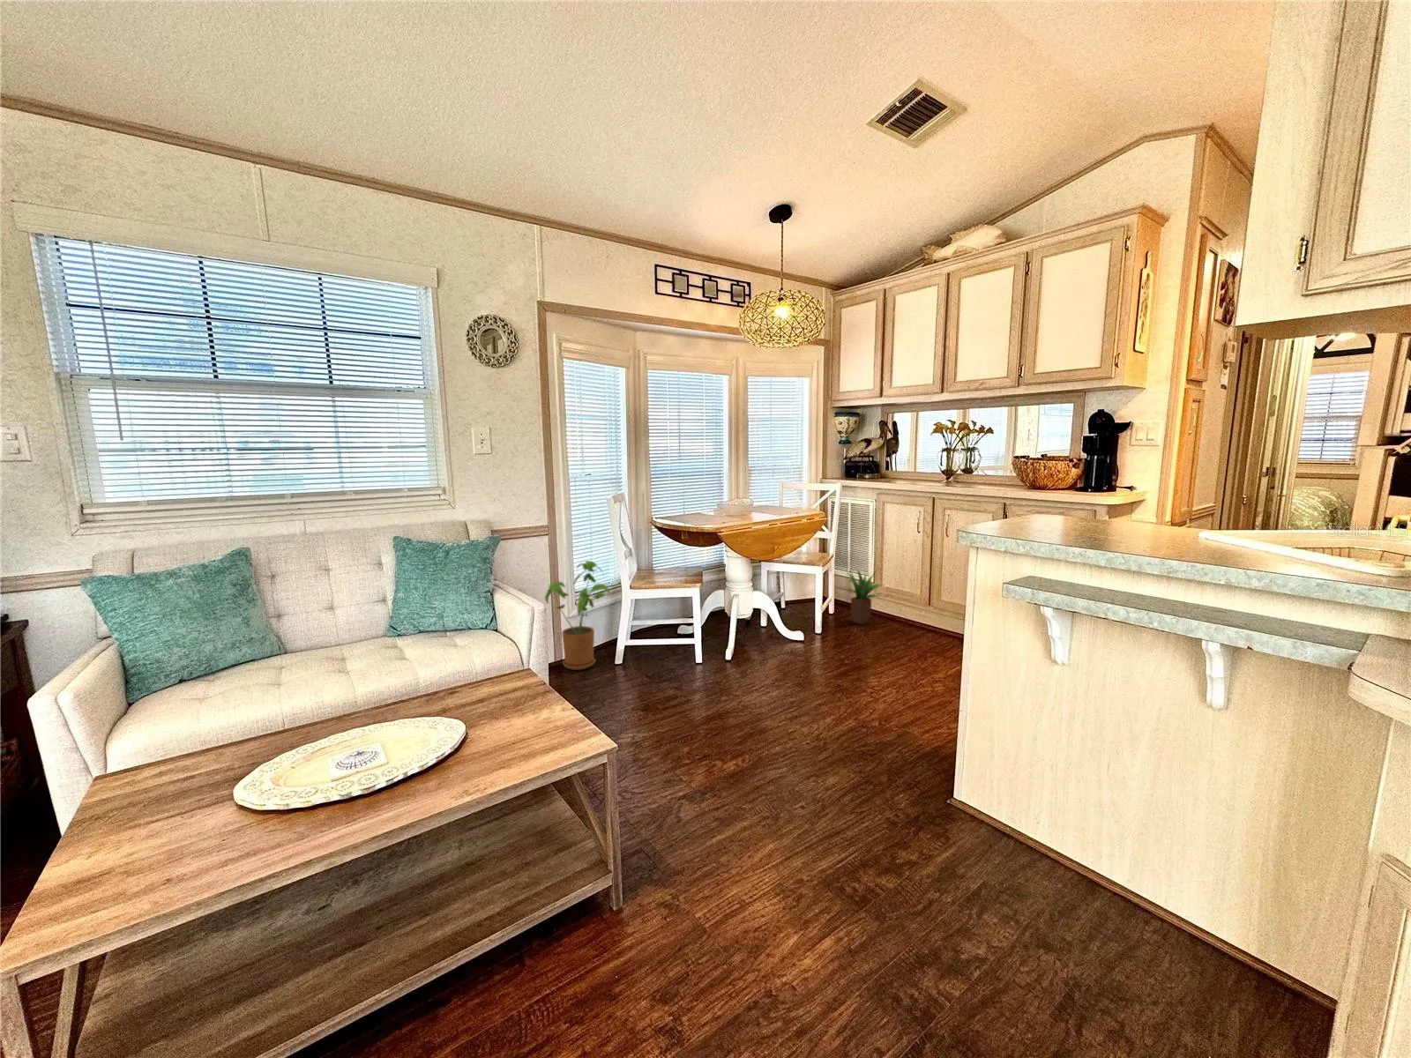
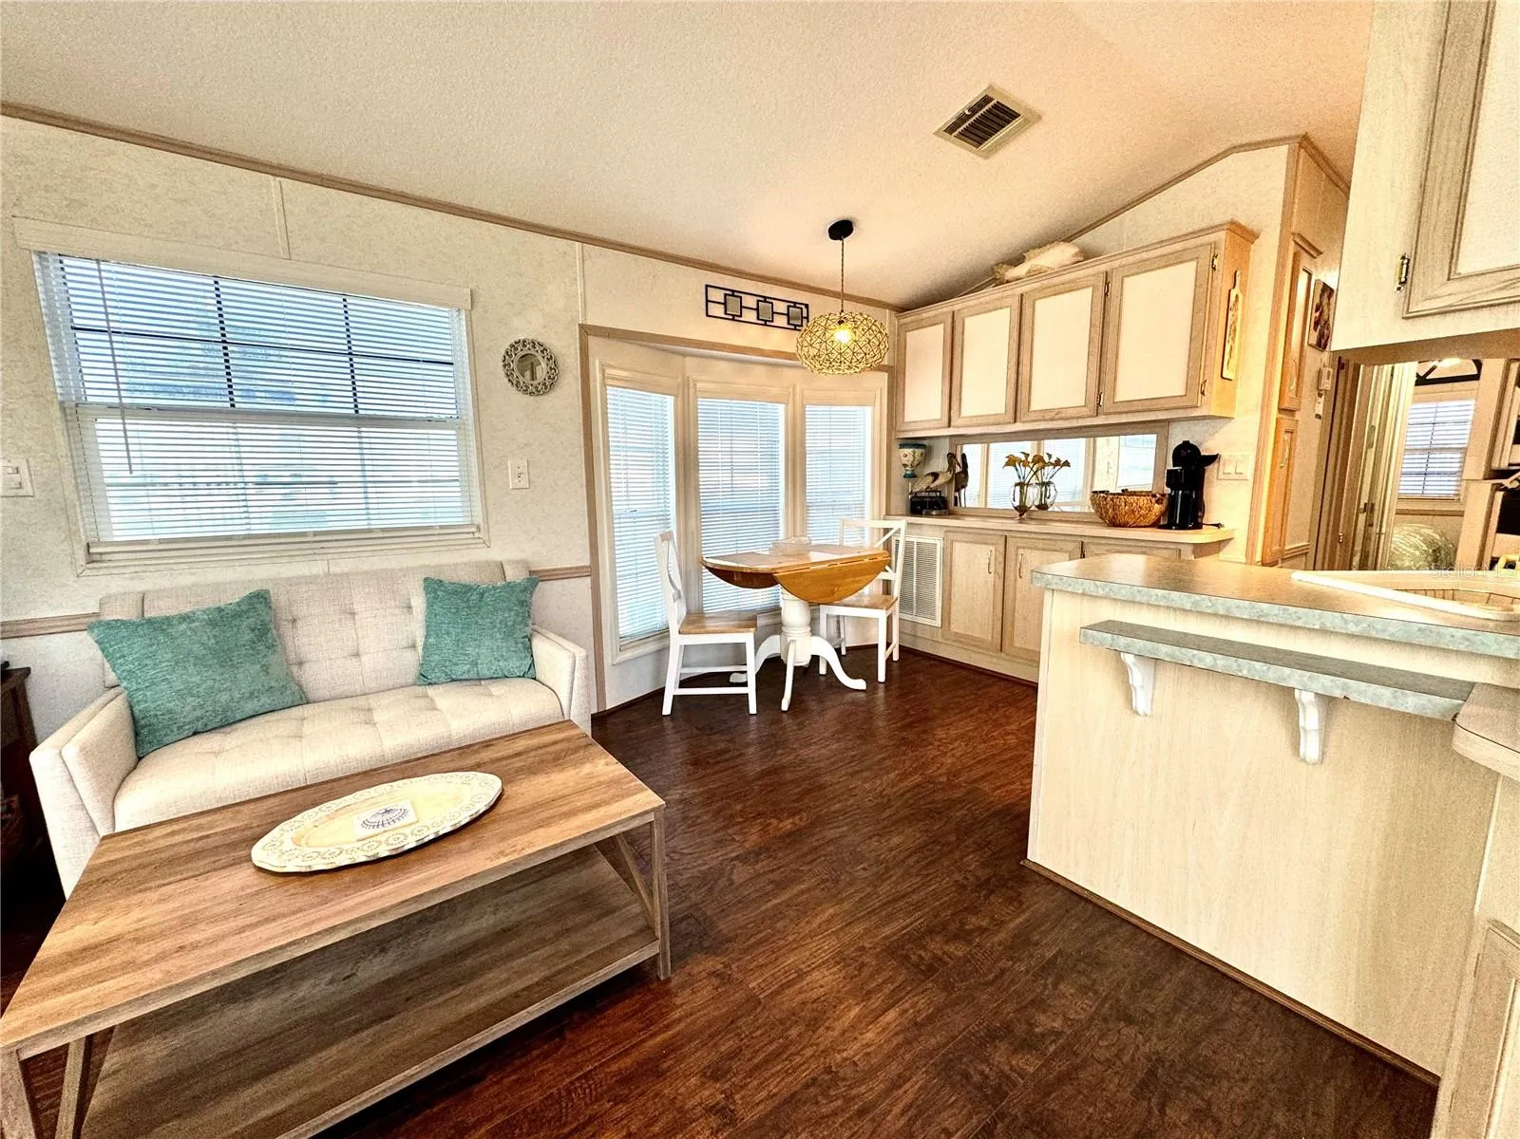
- house plant [544,560,611,671]
- potted plant [837,568,888,625]
